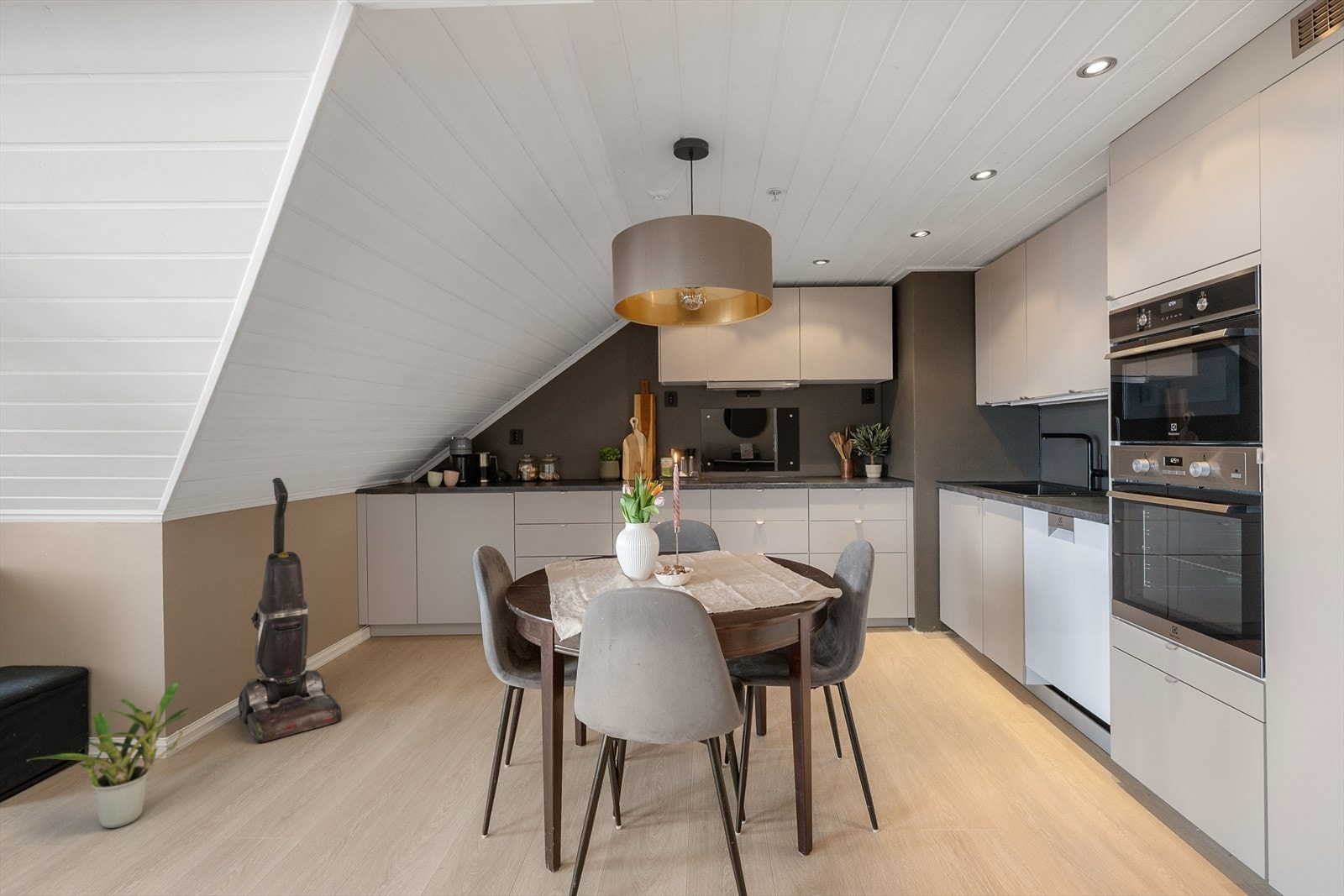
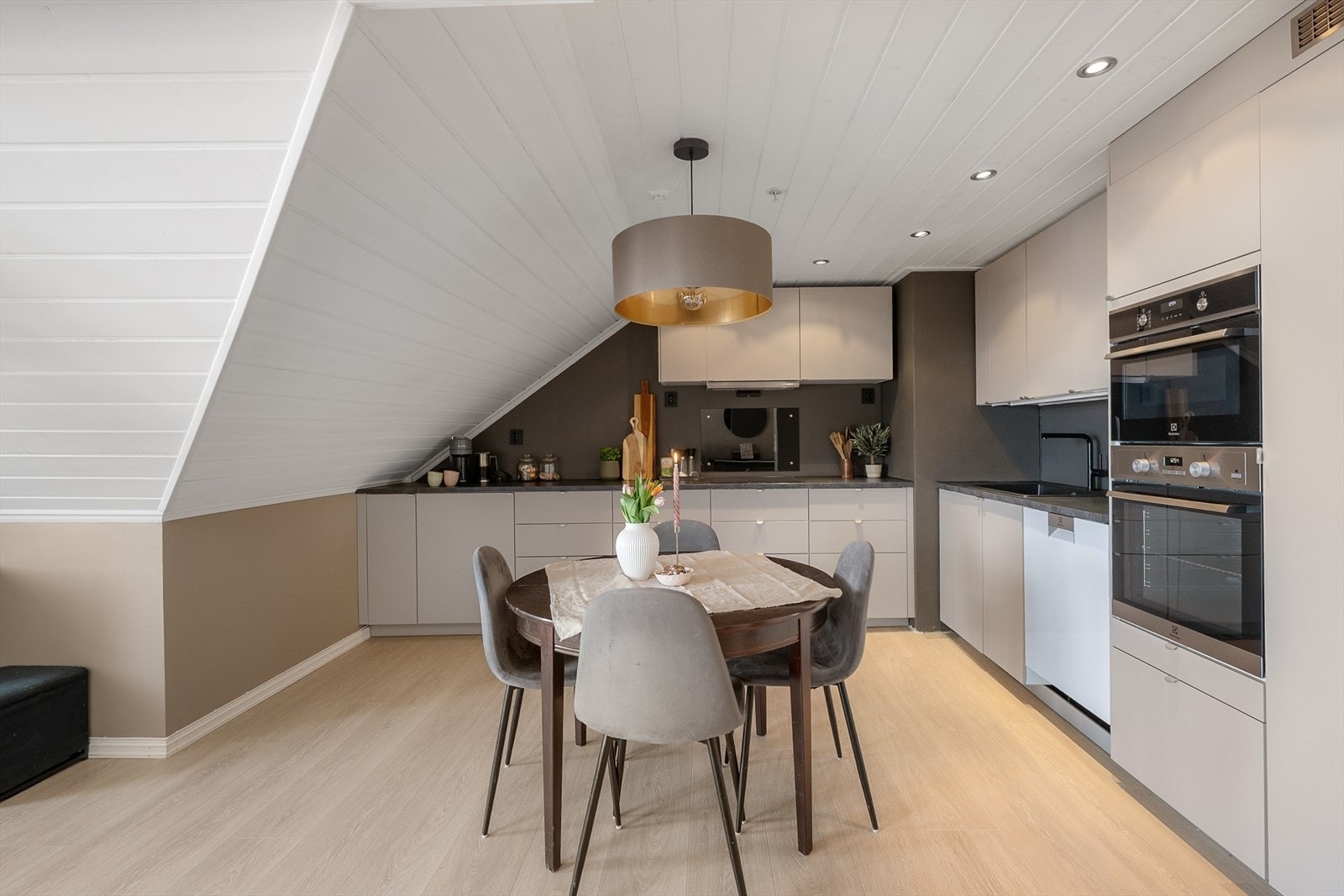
- potted plant [26,681,192,829]
- vacuum cleaner [238,477,343,743]
